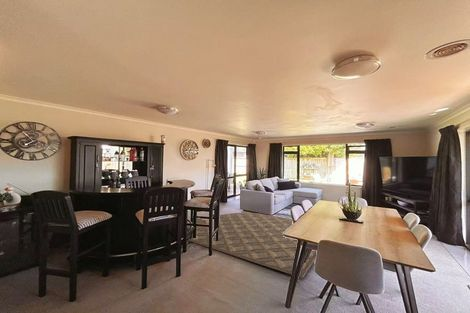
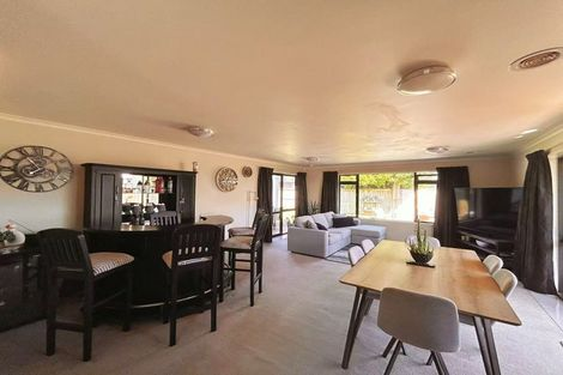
- rug [187,212,317,279]
